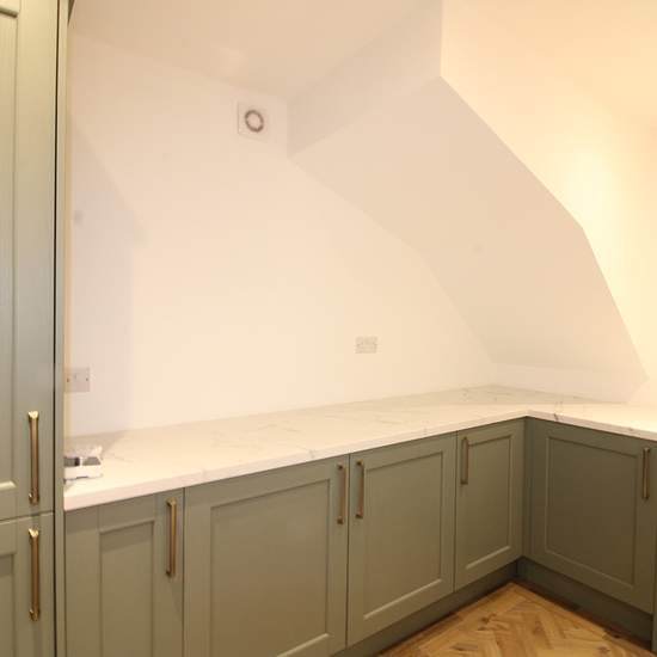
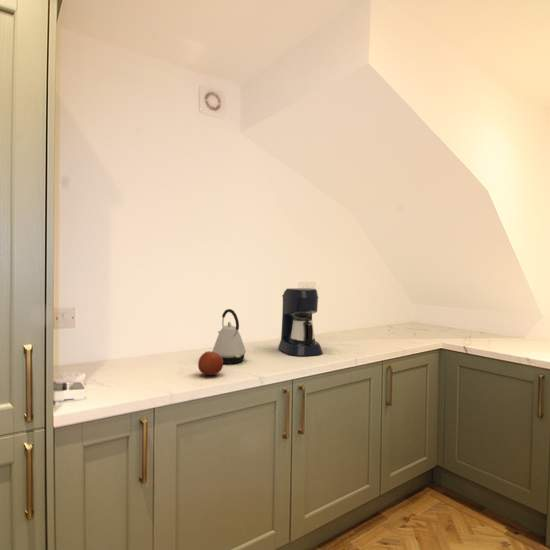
+ coffee maker [277,287,324,357]
+ kettle [212,308,247,365]
+ fruit [197,350,224,376]
